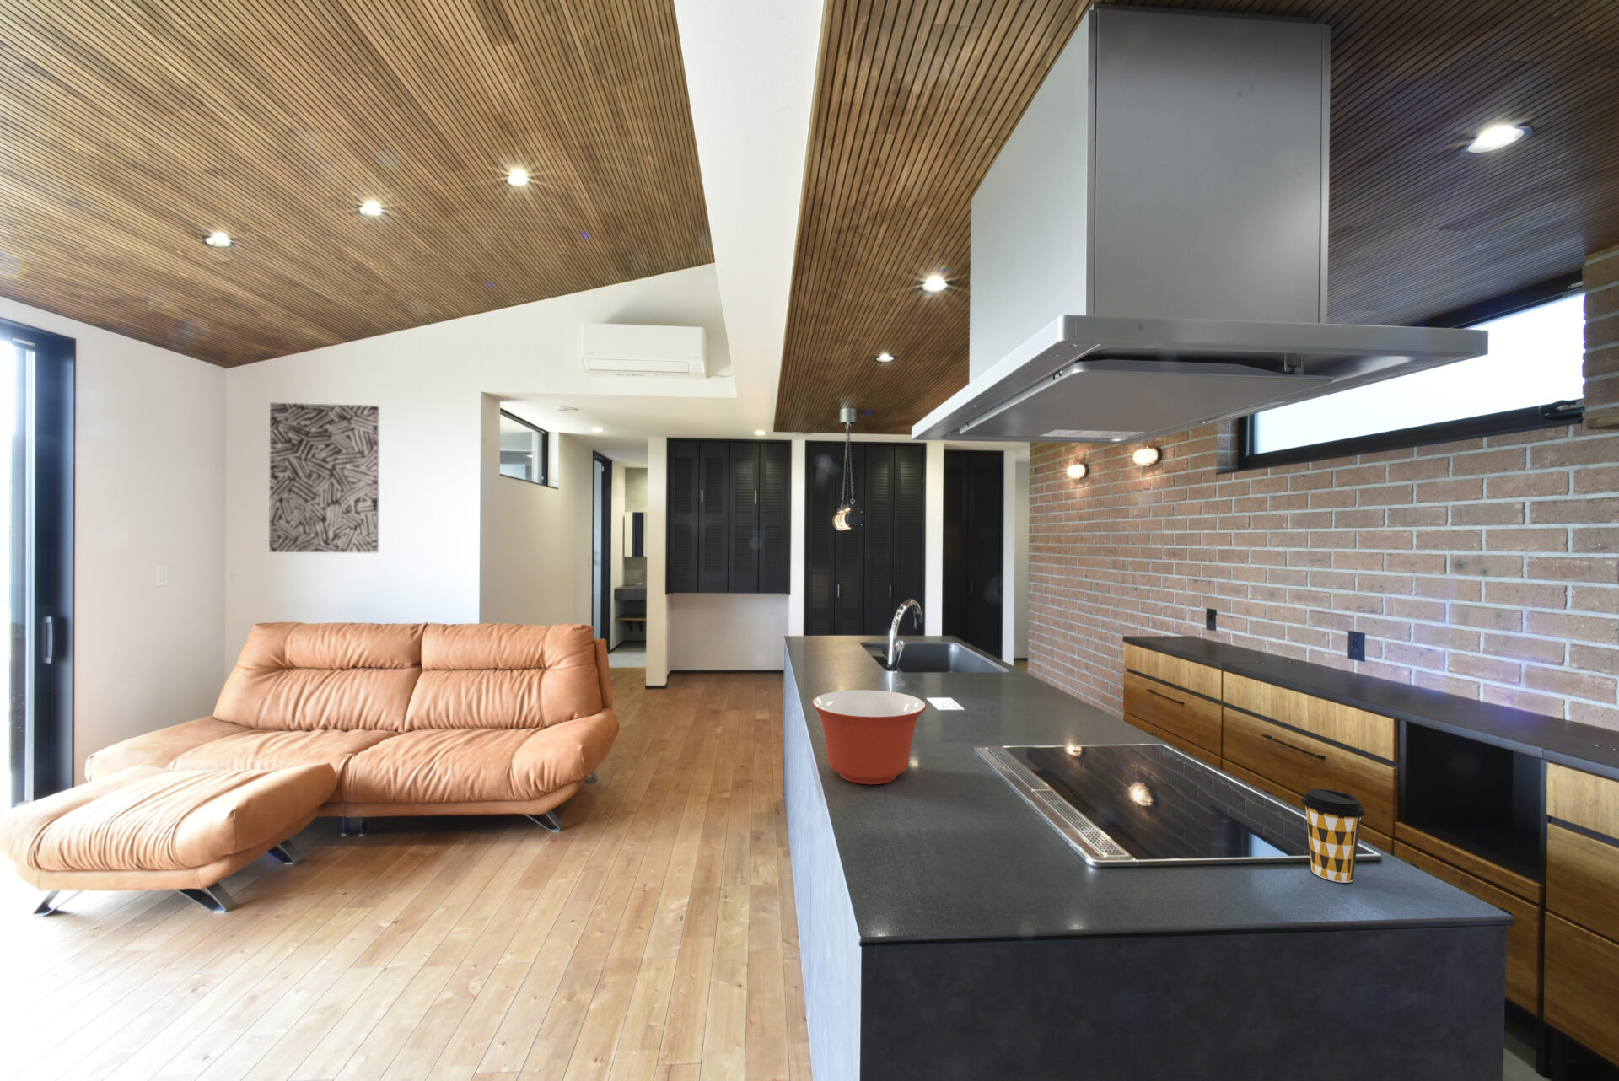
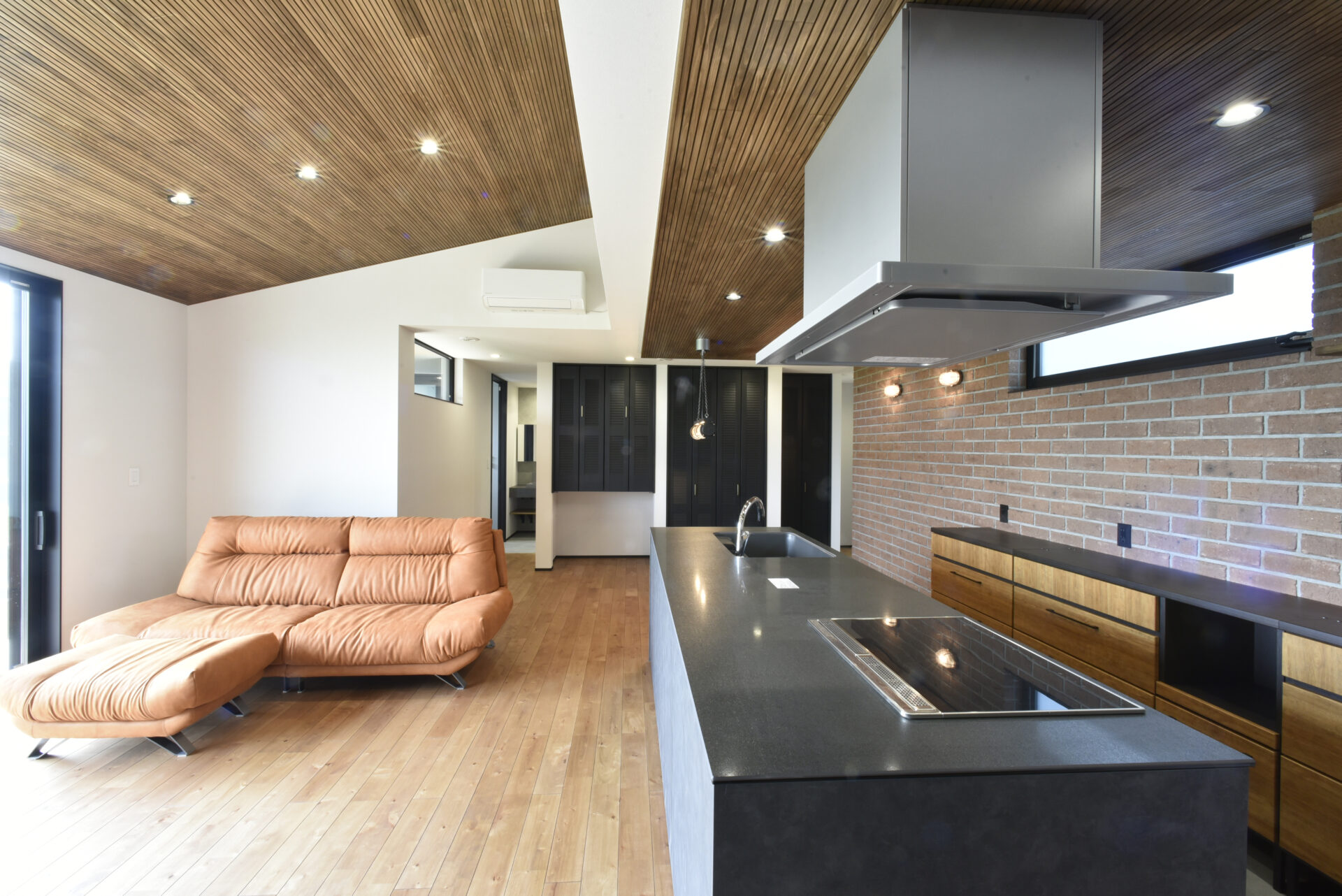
- mixing bowl [811,689,927,785]
- wall art [268,402,380,553]
- coffee cup [1301,788,1366,883]
